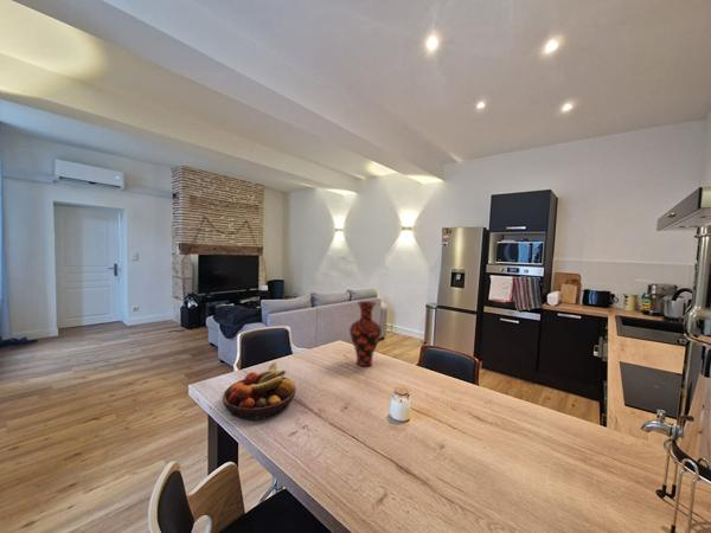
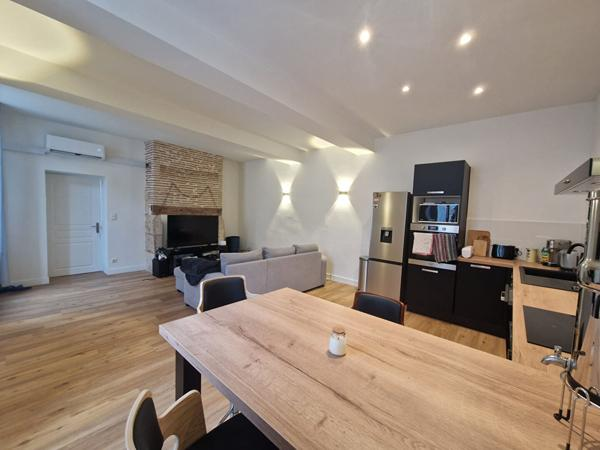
- vase [348,300,383,367]
- fruit bowl [222,360,296,422]
